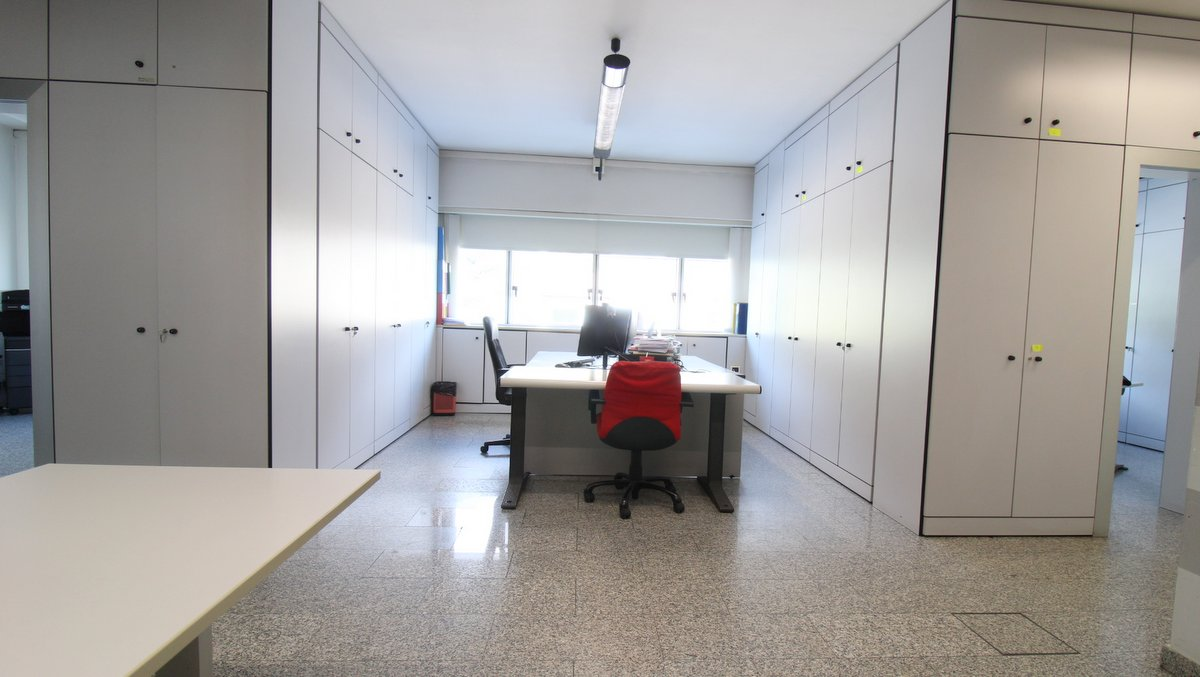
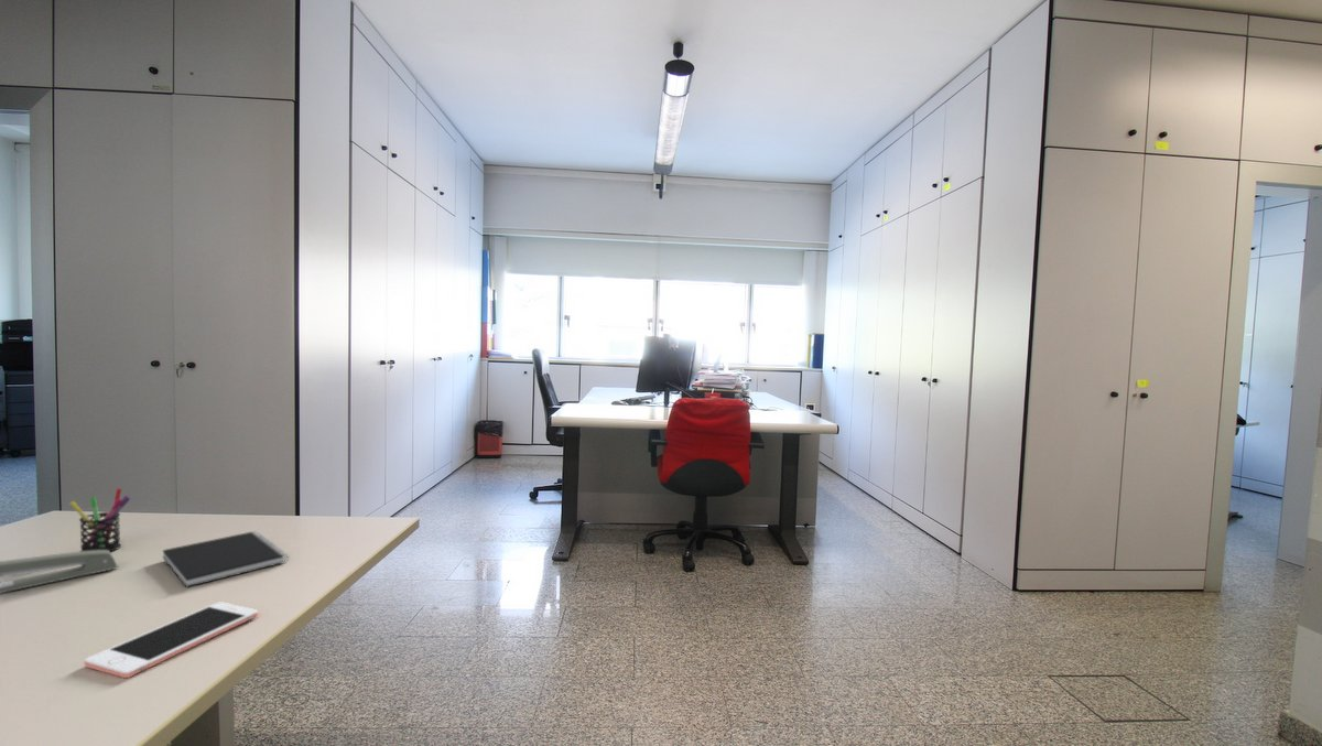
+ pen holder [68,487,131,552]
+ stapler [0,550,119,594]
+ notebook [162,530,291,588]
+ cell phone [84,601,259,679]
